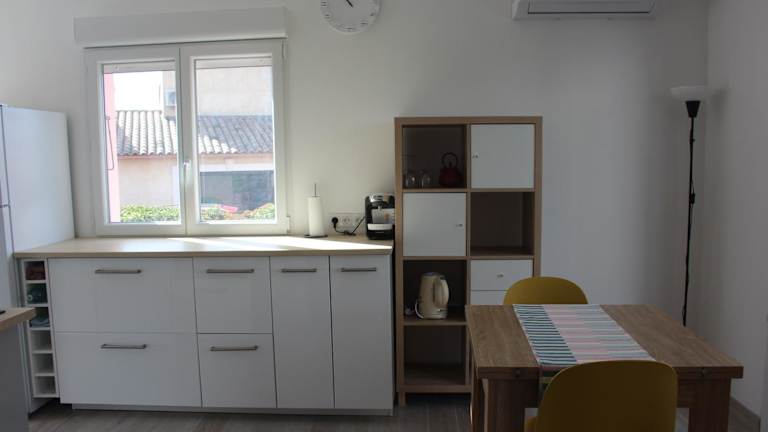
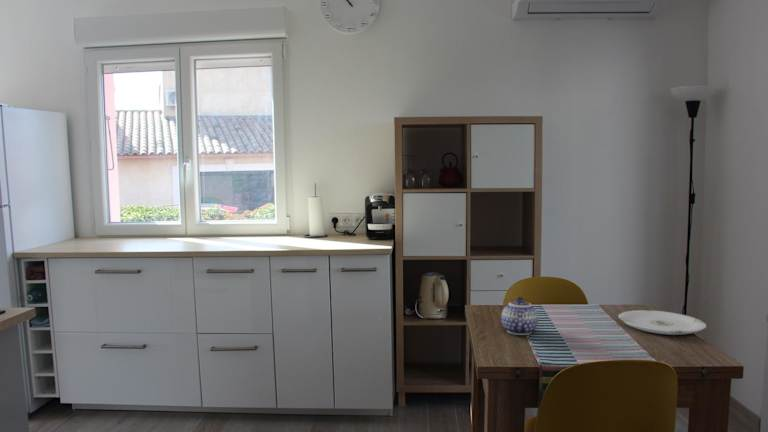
+ plate [617,309,707,336]
+ teapot [500,296,539,336]
